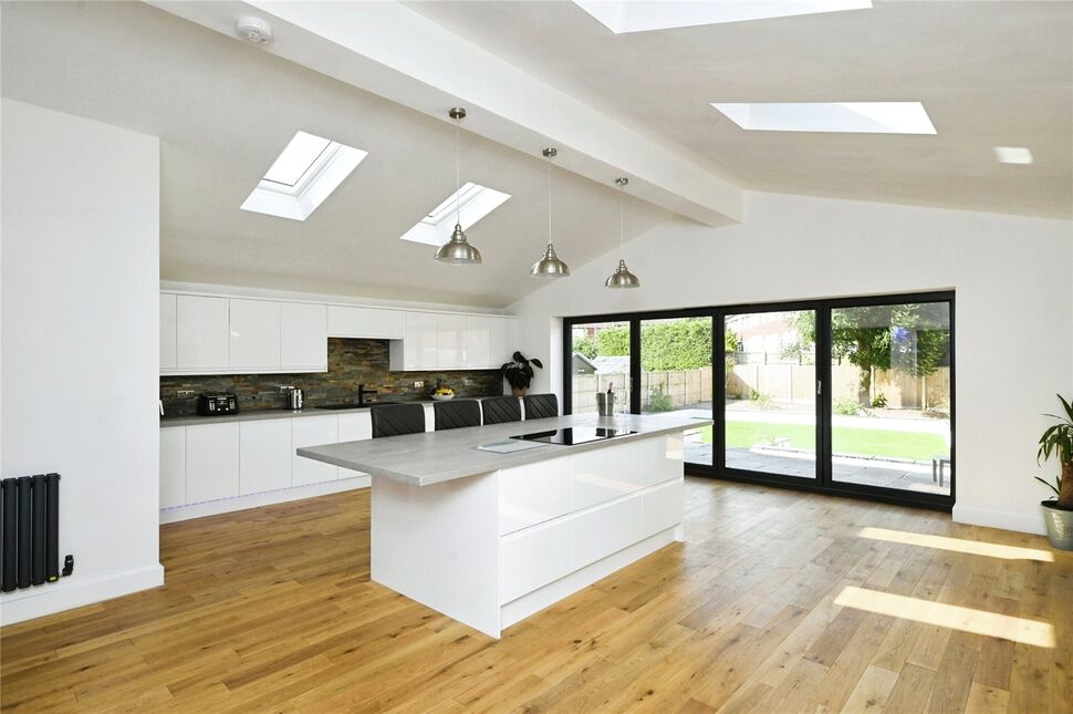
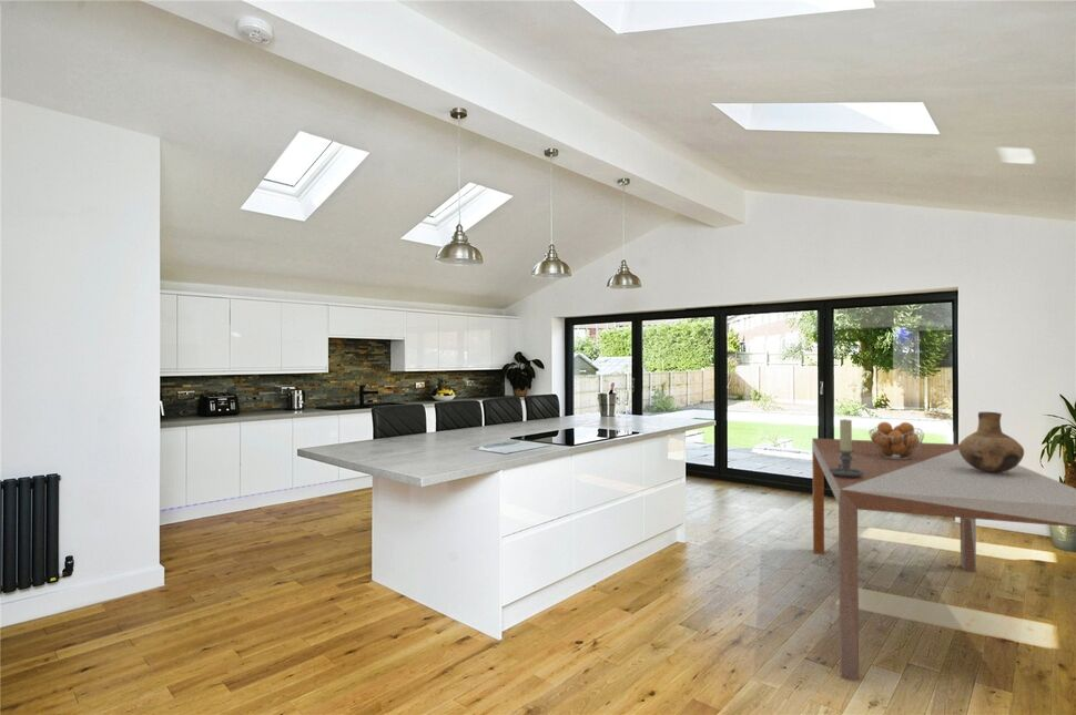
+ table [811,437,1076,681]
+ vase [958,411,1025,472]
+ fruit basket [867,421,925,459]
+ candle holder [829,418,864,478]
